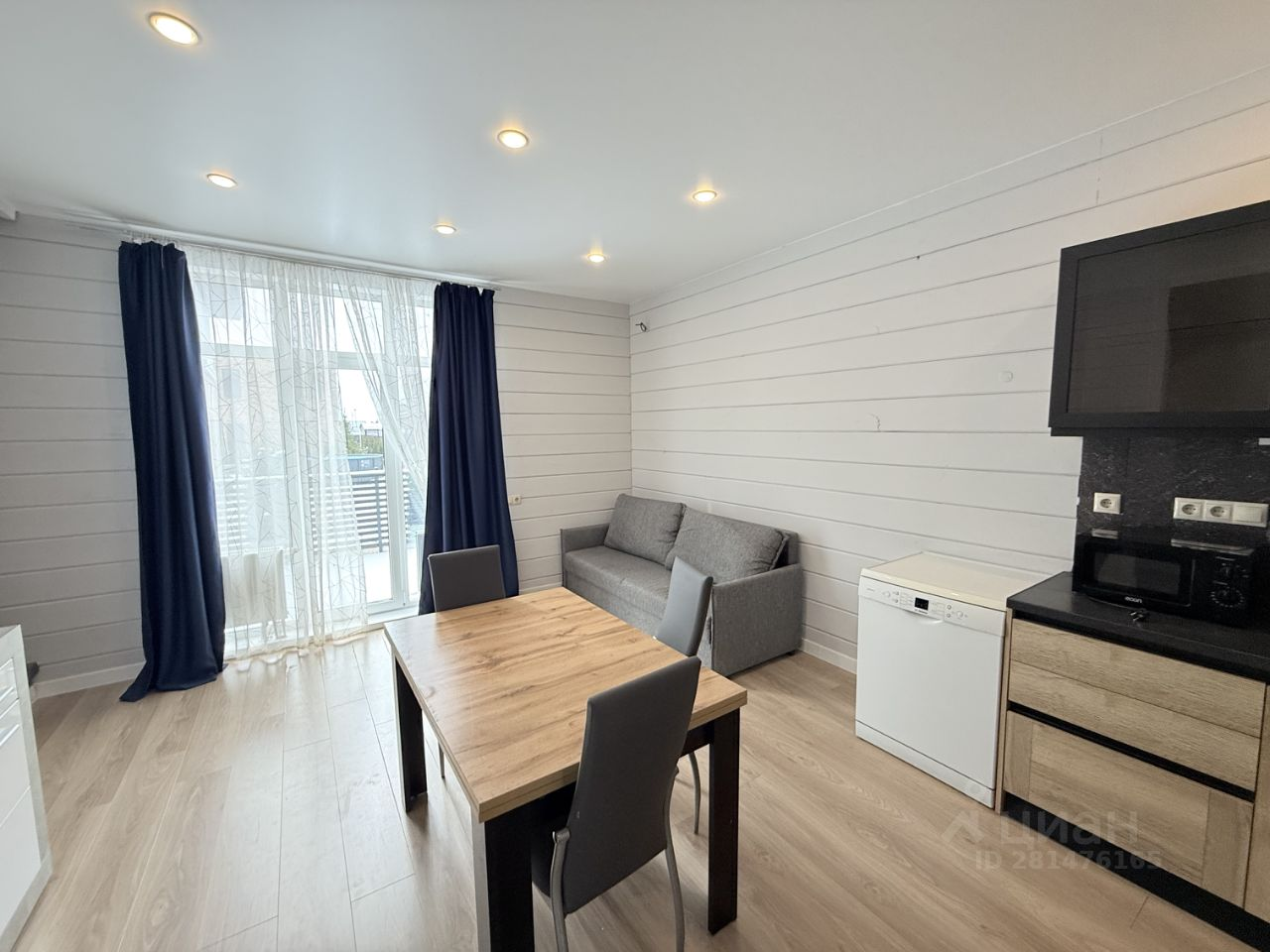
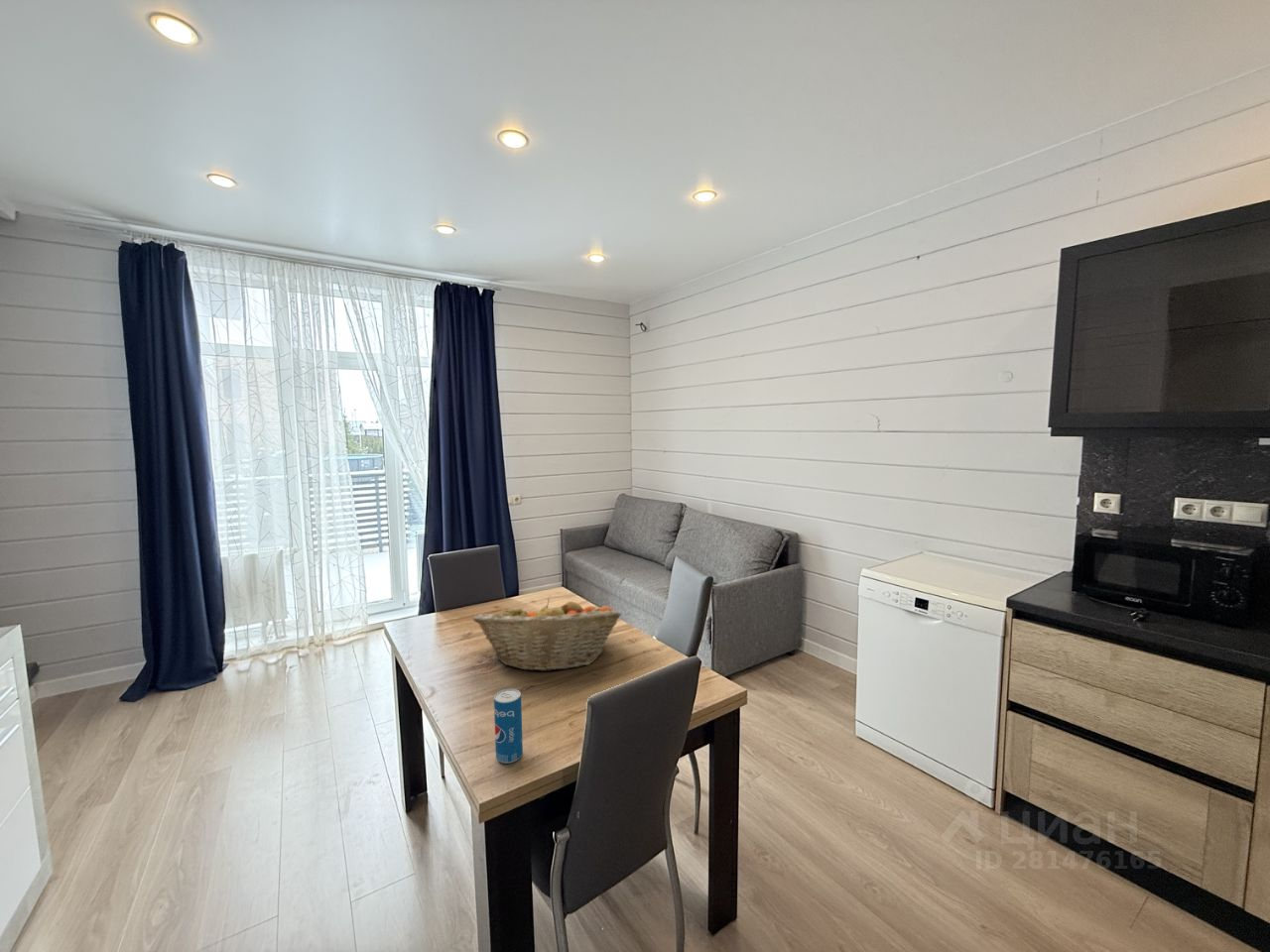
+ beverage can [493,688,524,765]
+ fruit basket [471,597,622,672]
